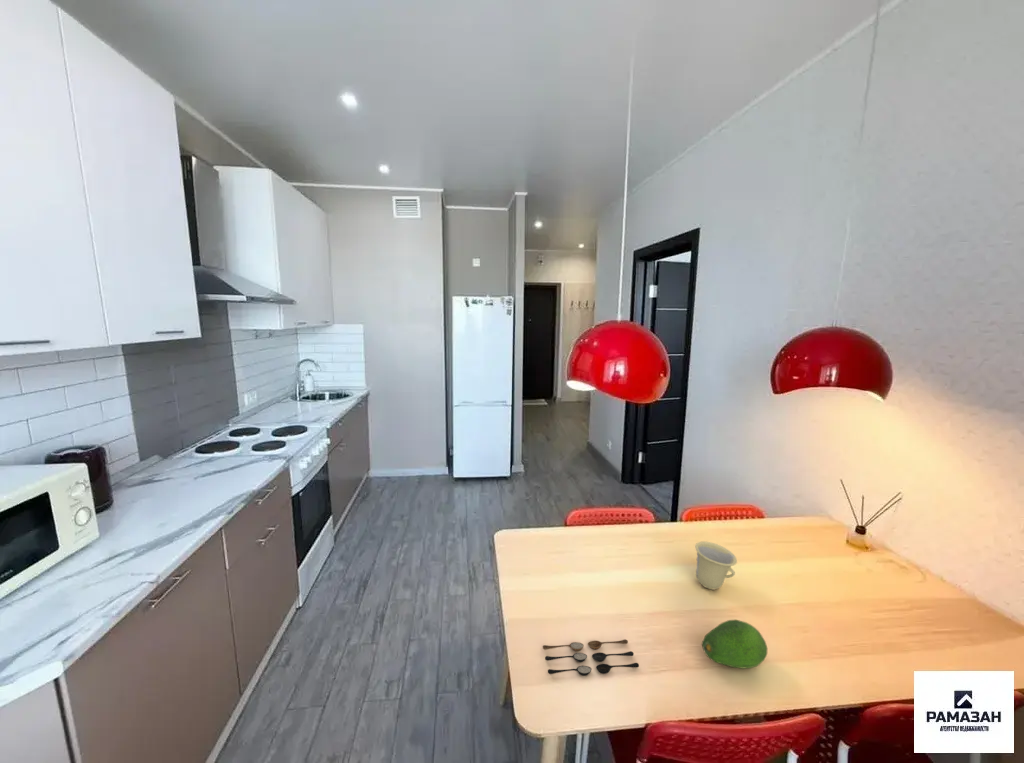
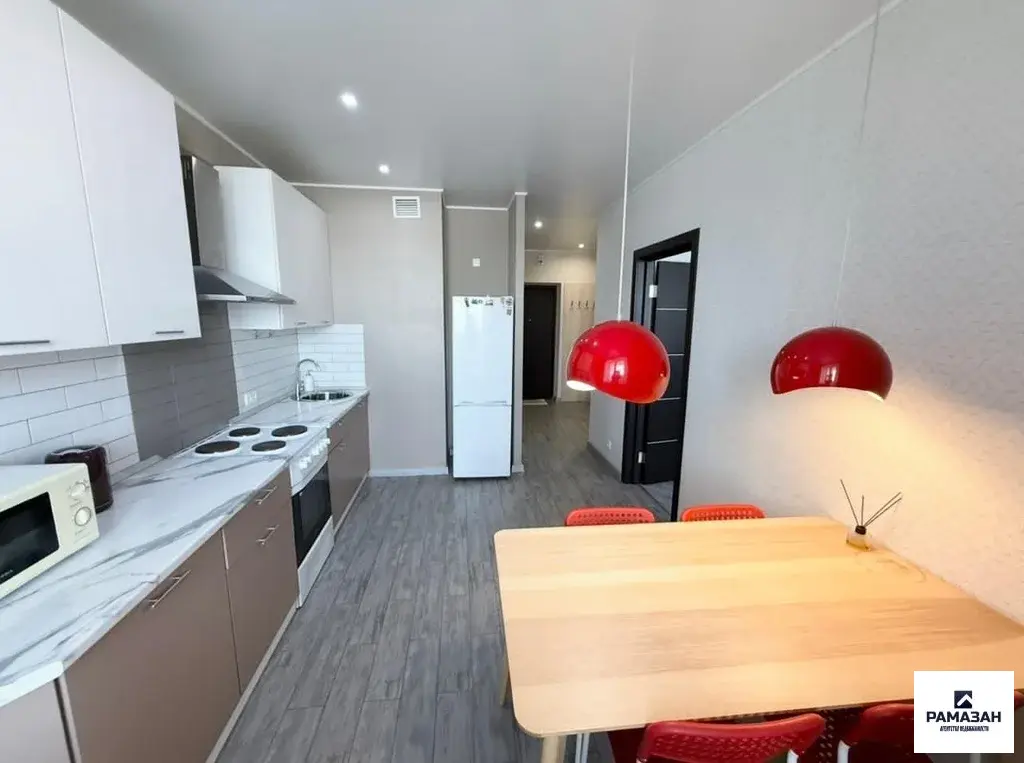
- spoon [542,639,640,677]
- cup [694,540,738,590]
- fruit [701,619,768,670]
